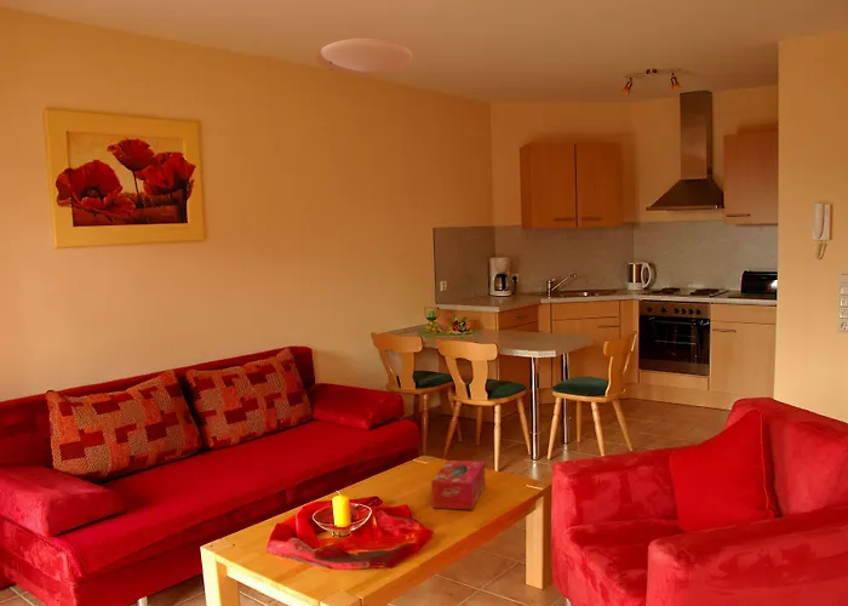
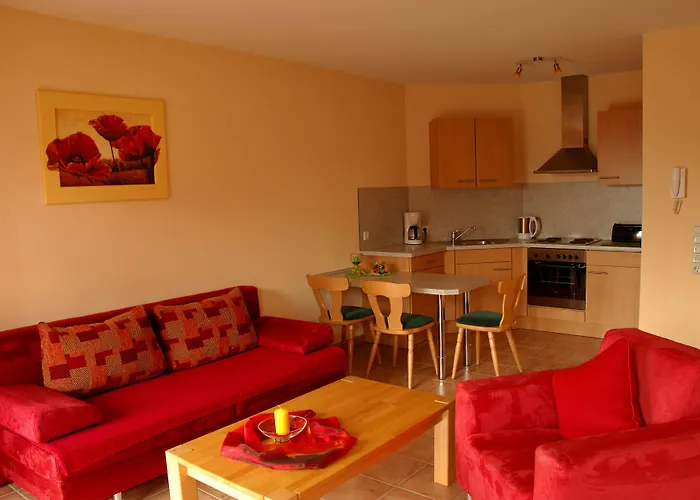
- ceiling light [315,38,414,76]
- tissue box [430,459,486,511]
